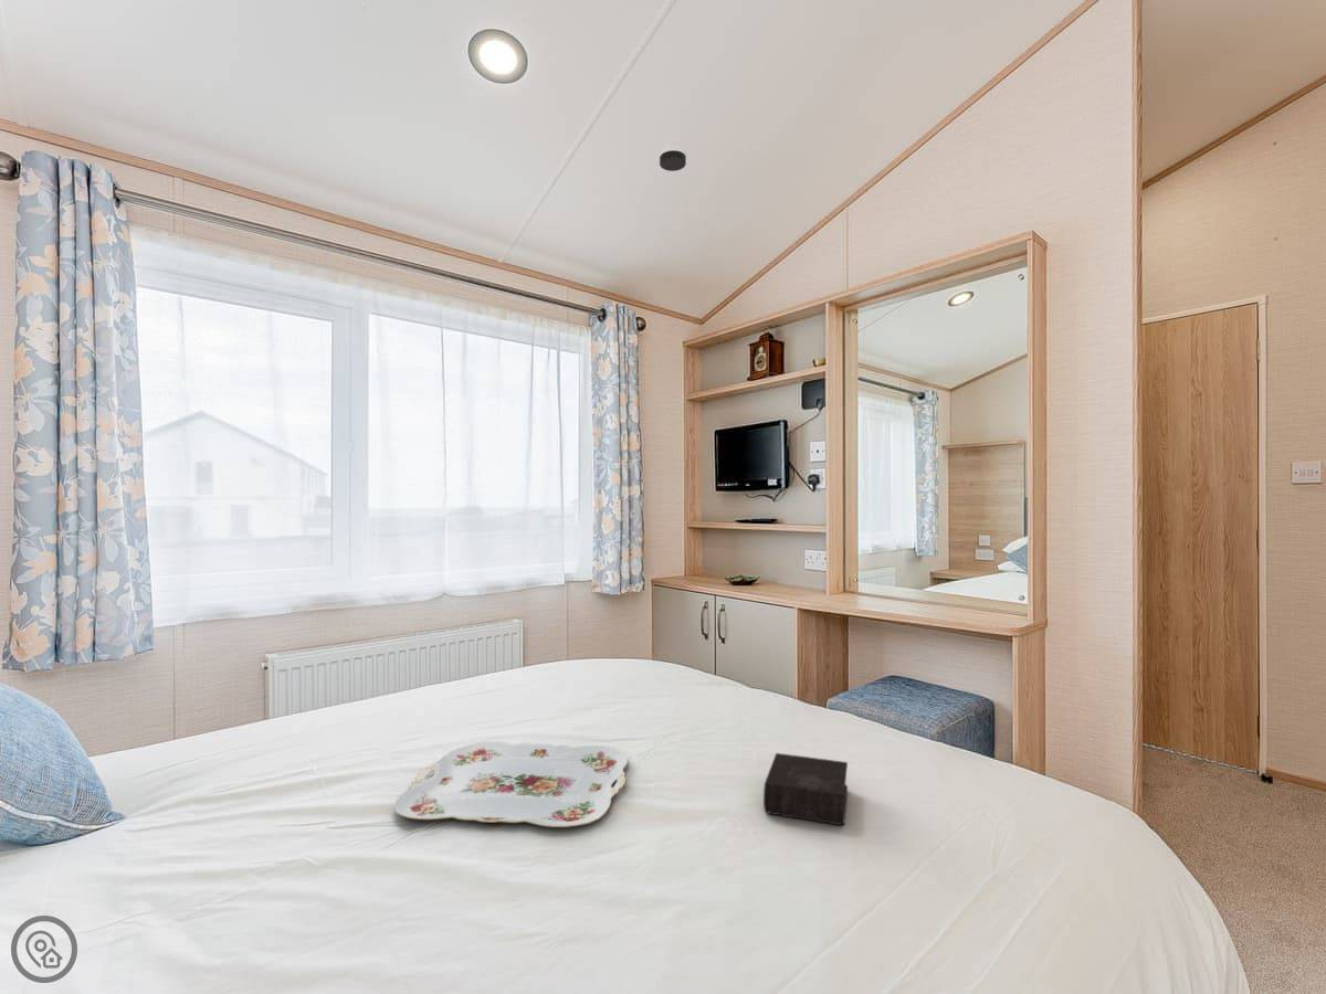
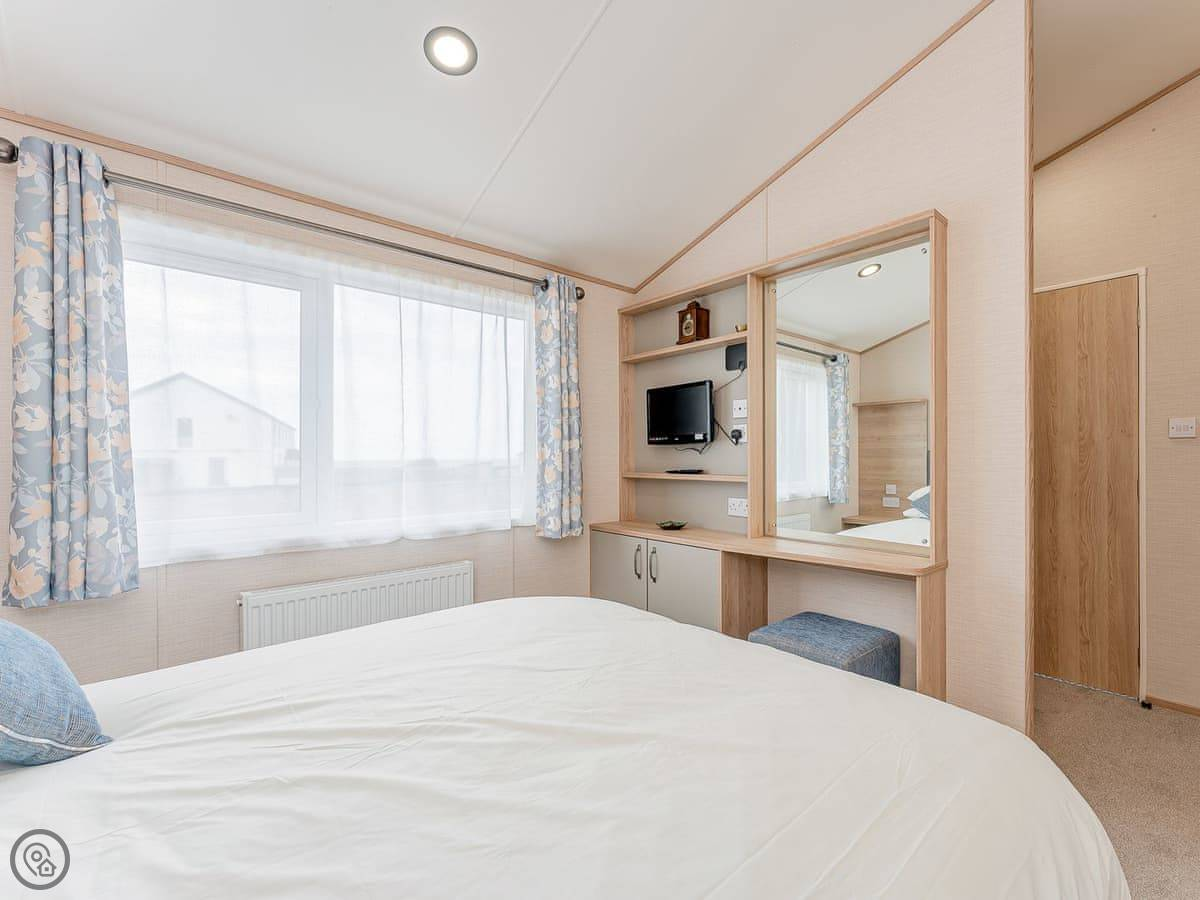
- serving tray [392,740,629,828]
- smoke detector [659,144,687,172]
- book [762,752,849,826]
